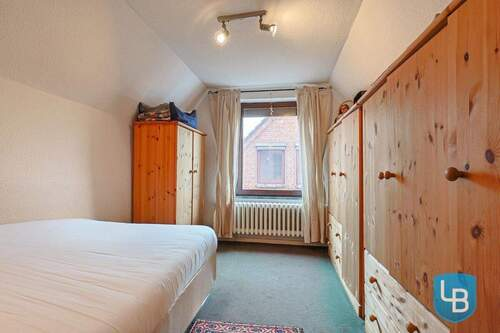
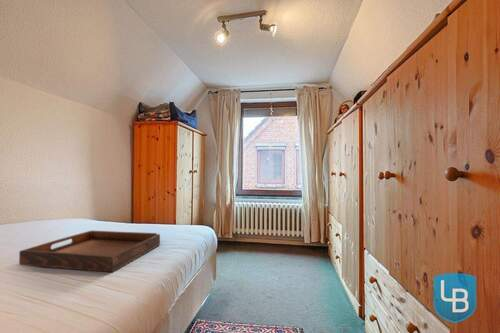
+ serving tray [18,230,161,273]
